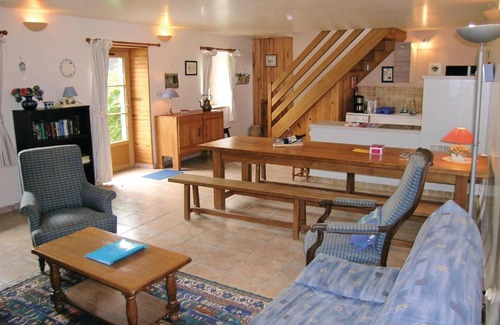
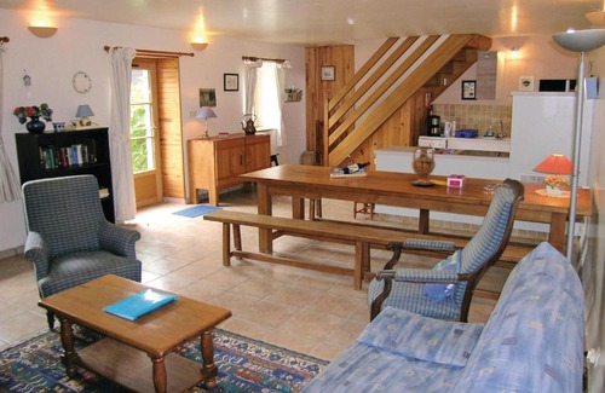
+ vase [410,144,437,186]
